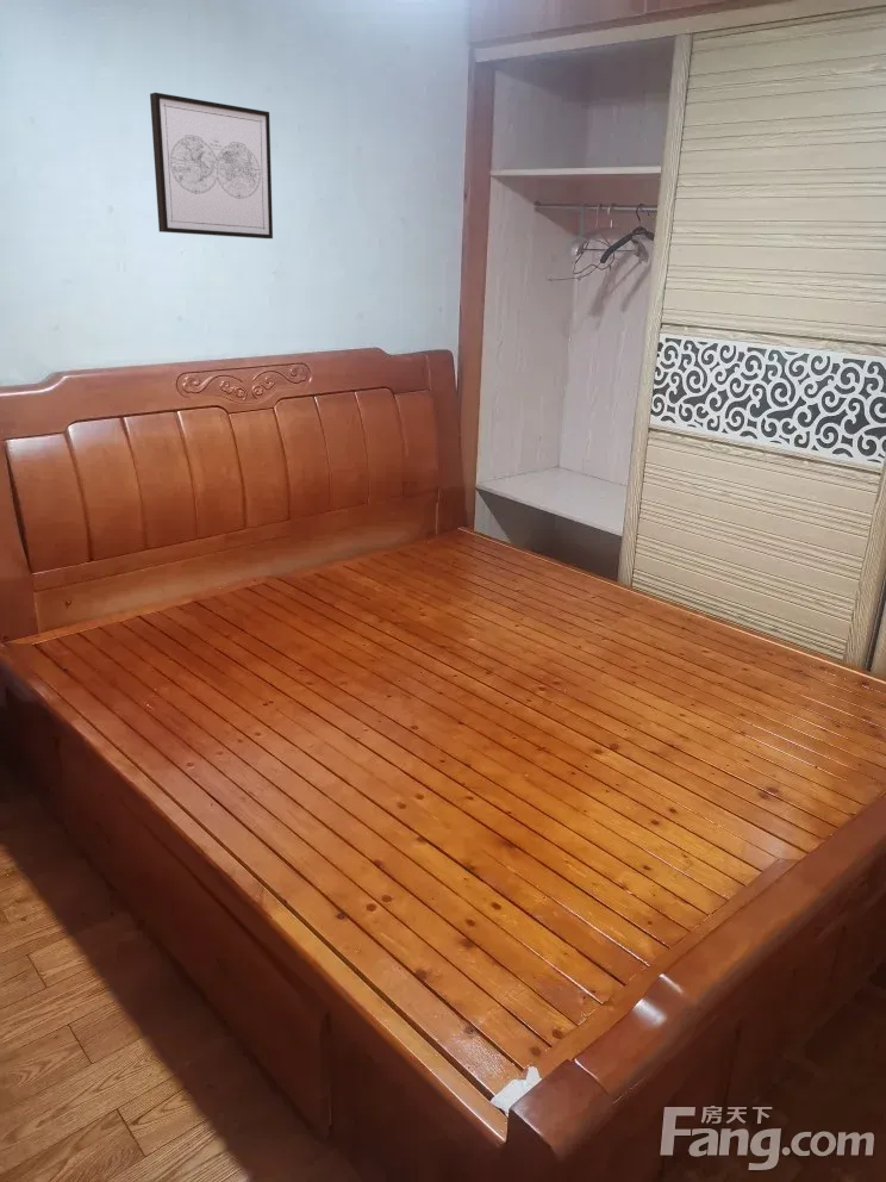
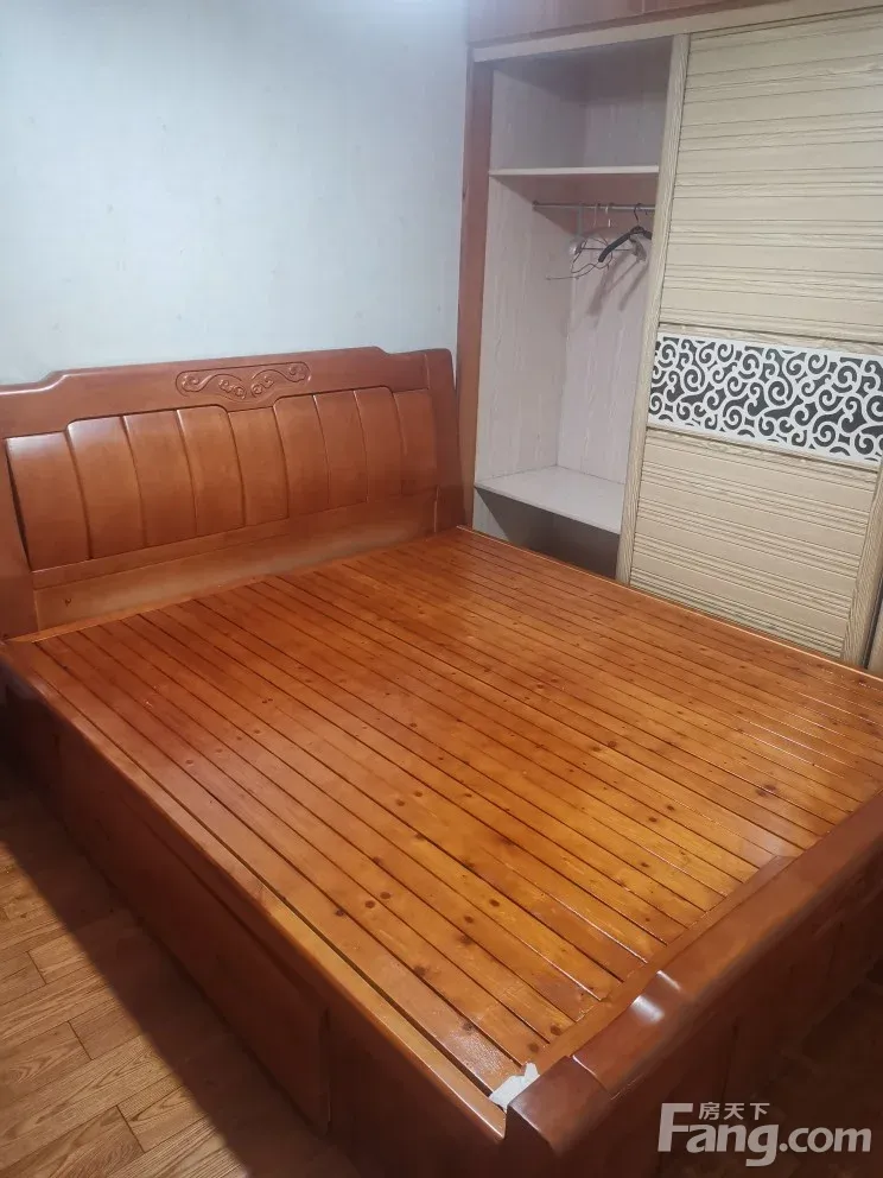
- wall art [149,92,274,239]
